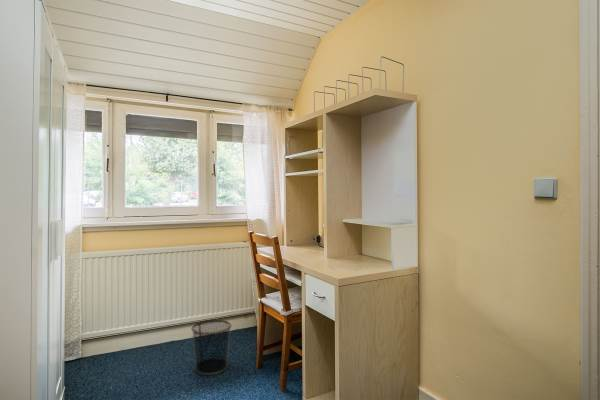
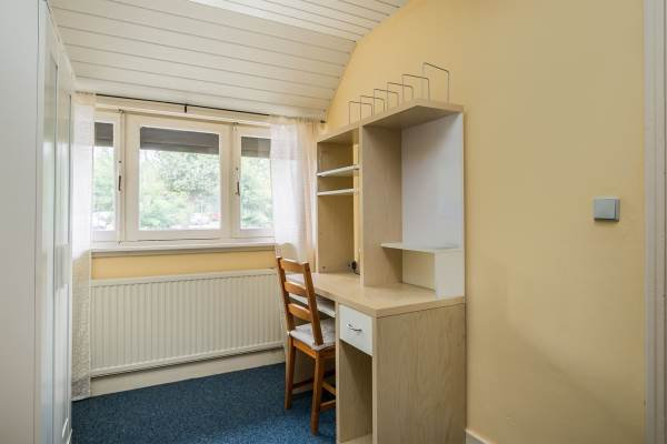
- waste bin [190,319,232,376]
